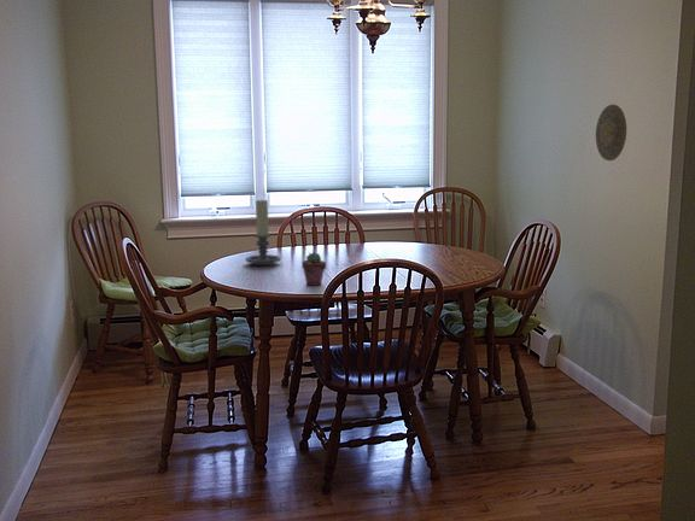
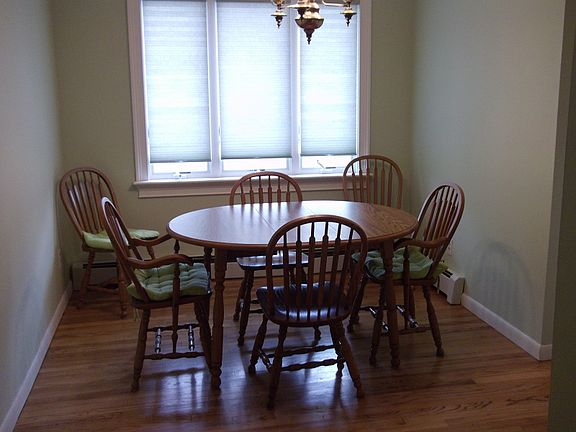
- decorative plate [595,104,627,162]
- candle holder [245,199,282,268]
- potted succulent [300,251,327,287]
